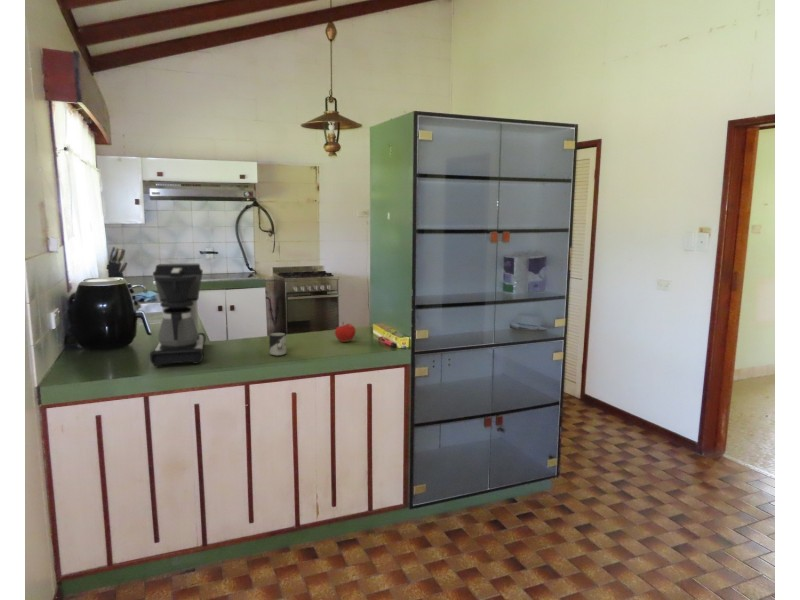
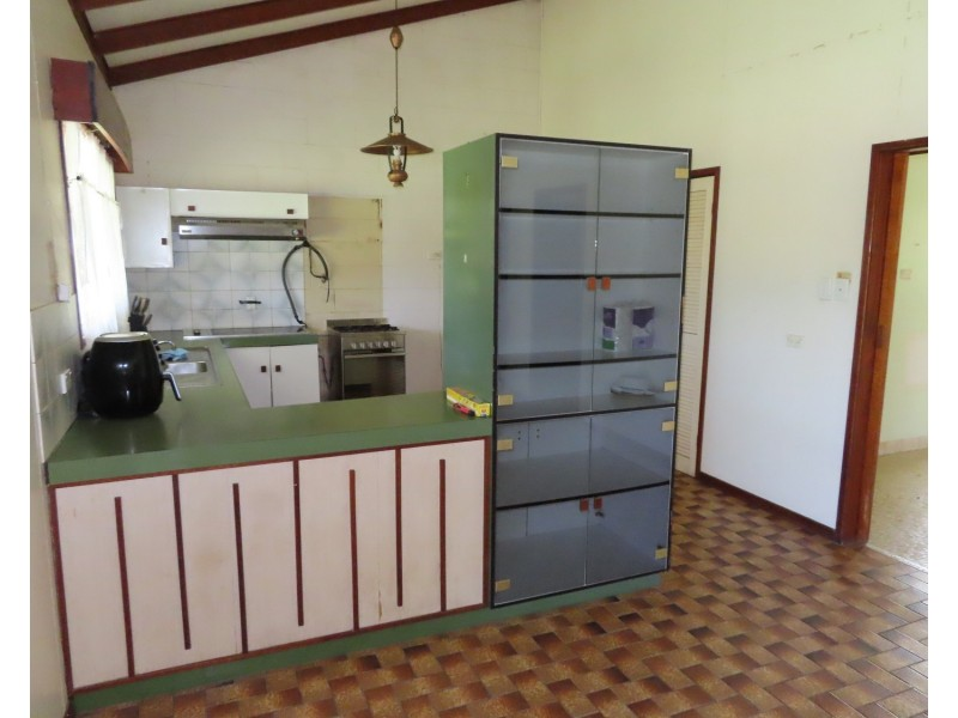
- coffee maker [149,263,207,367]
- fruit [334,321,357,343]
- cup [268,332,287,357]
